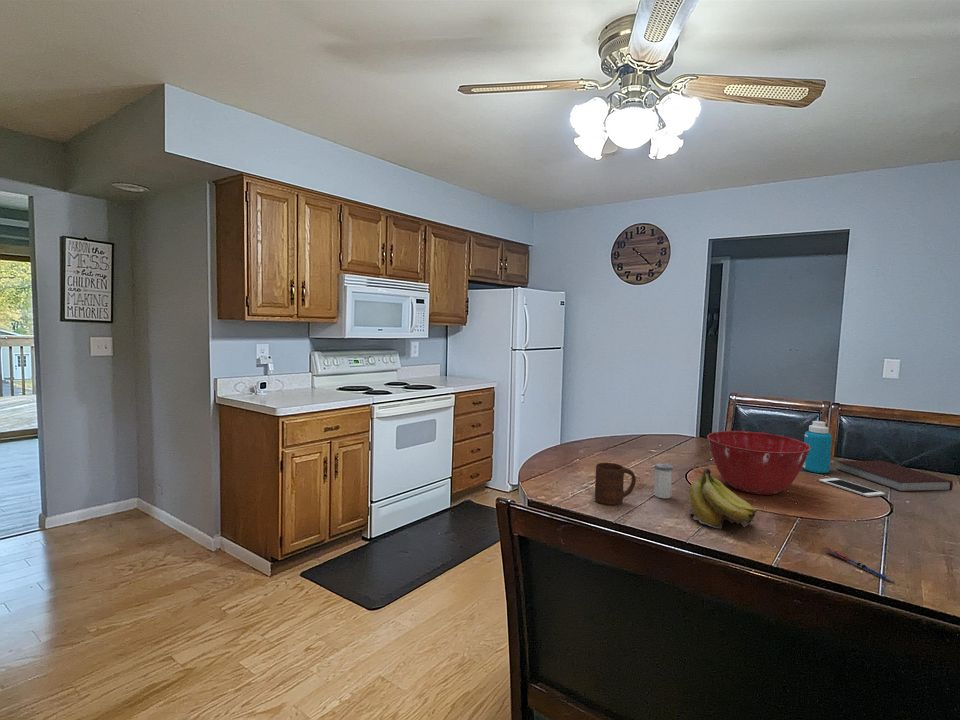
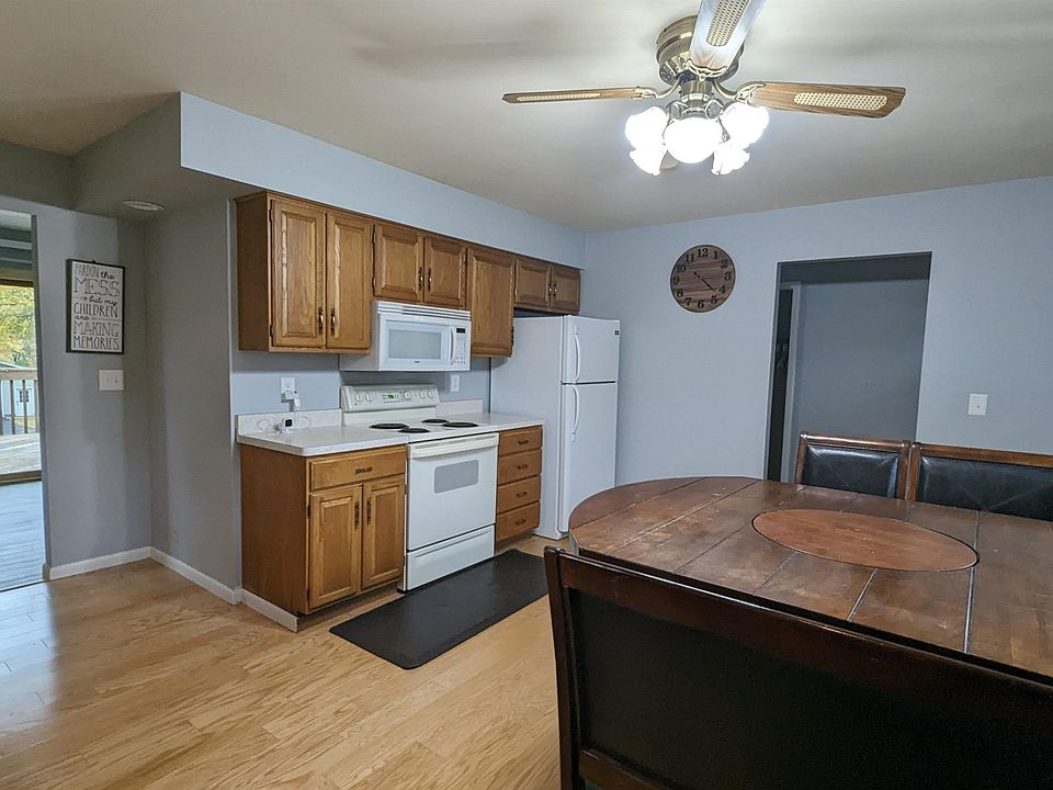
- pen [824,546,895,583]
- bottle [802,420,833,474]
- mixing bowl [706,430,811,496]
- cell phone [818,477,886,498]
- fruit [687,467,758,530]
- notebook [836,460,954,493]
- cup [594,462,637,506]
- salt shaker [653,462,674,499]
